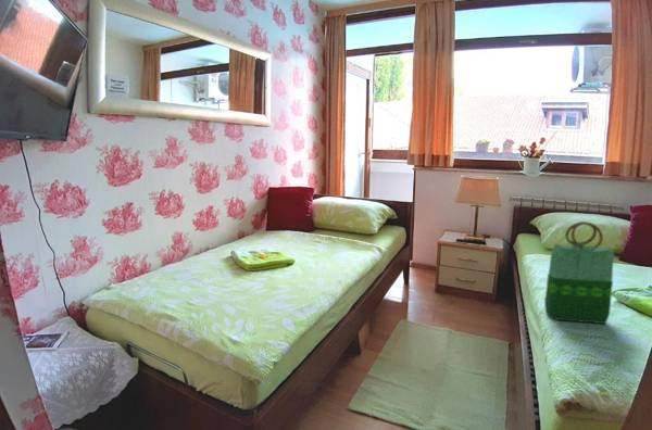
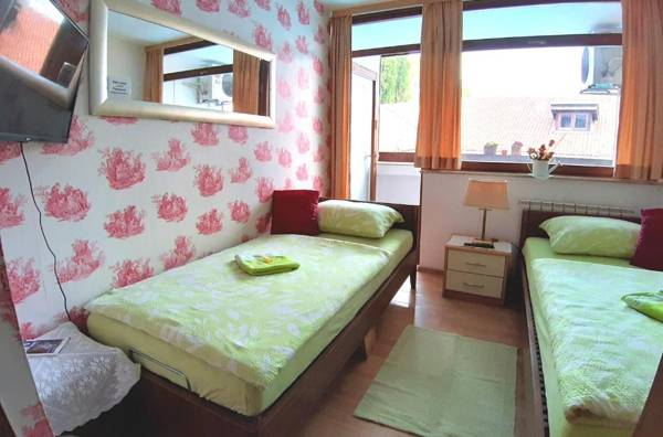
- tote bag [543,220,615,325]
